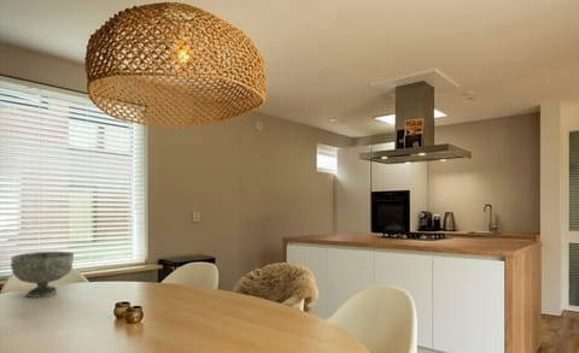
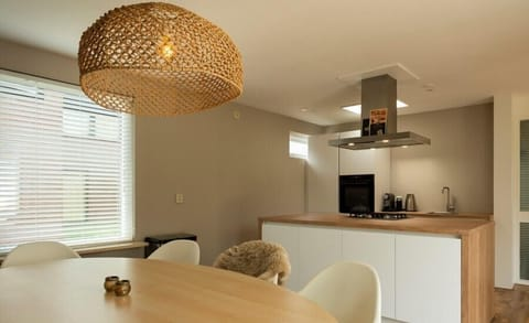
- decorative bowl [10,251,76,299]
